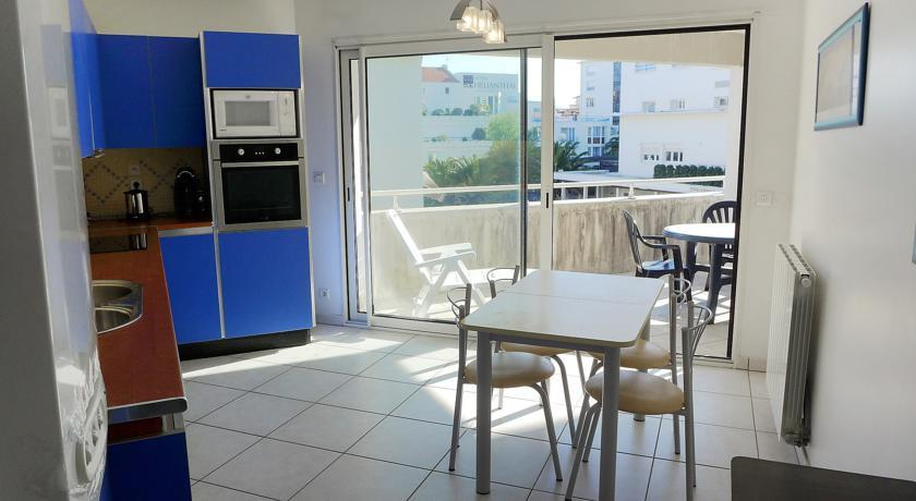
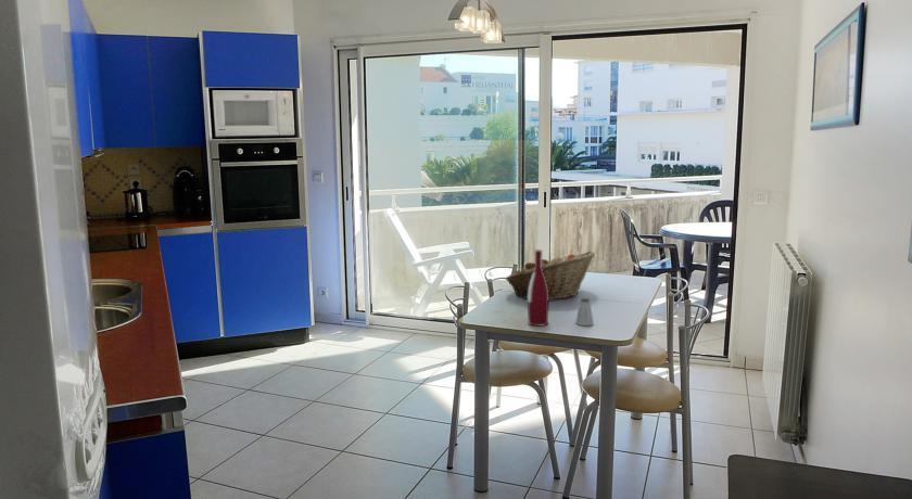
+ saltshaker [574,297,595,327]
+ fruit basket [505,251,596,300]
+ alcohol [527,250,549,327]
